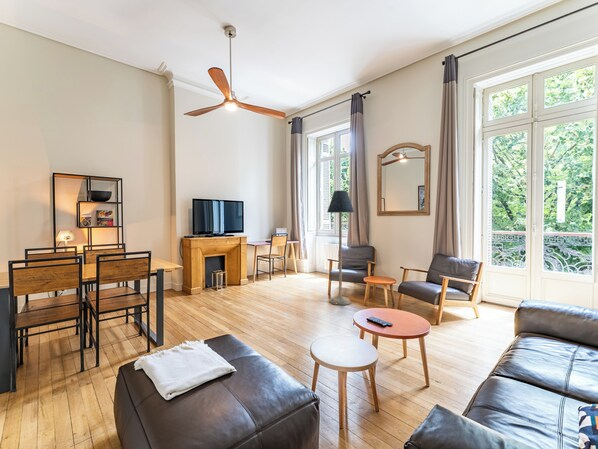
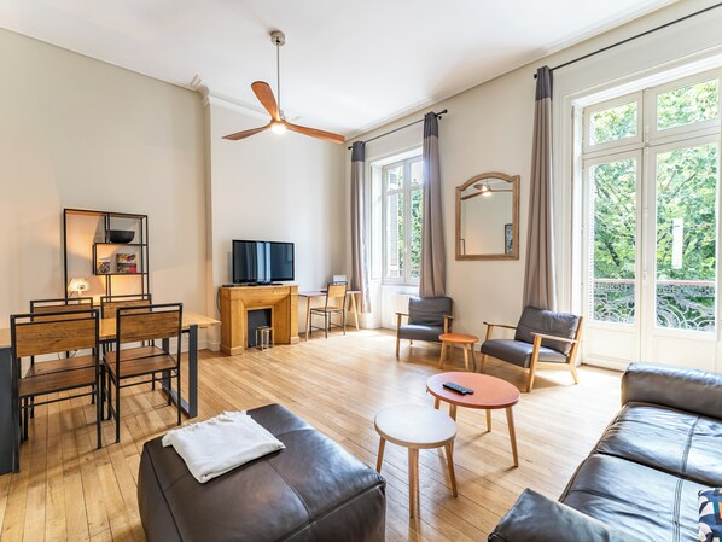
- floor lamp [326,190,355,306]
